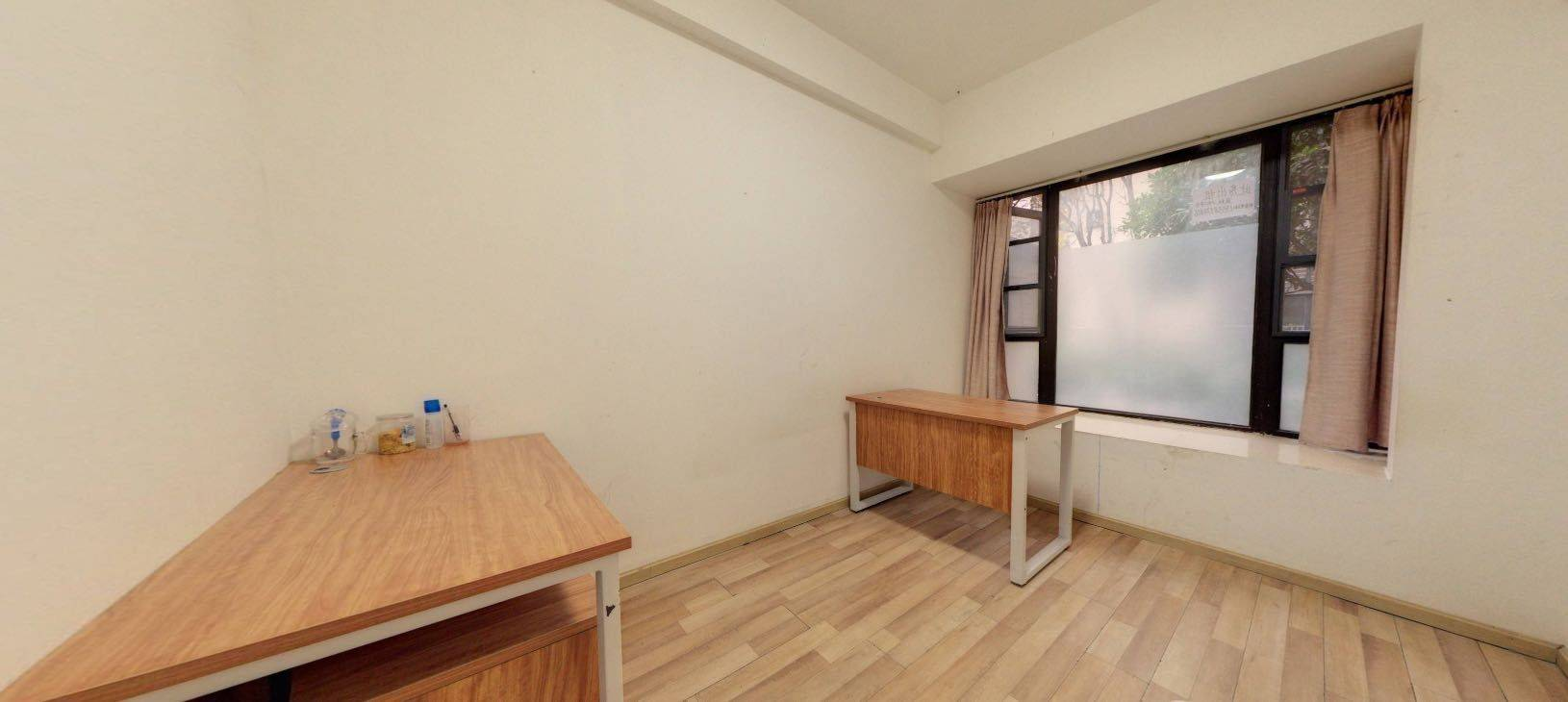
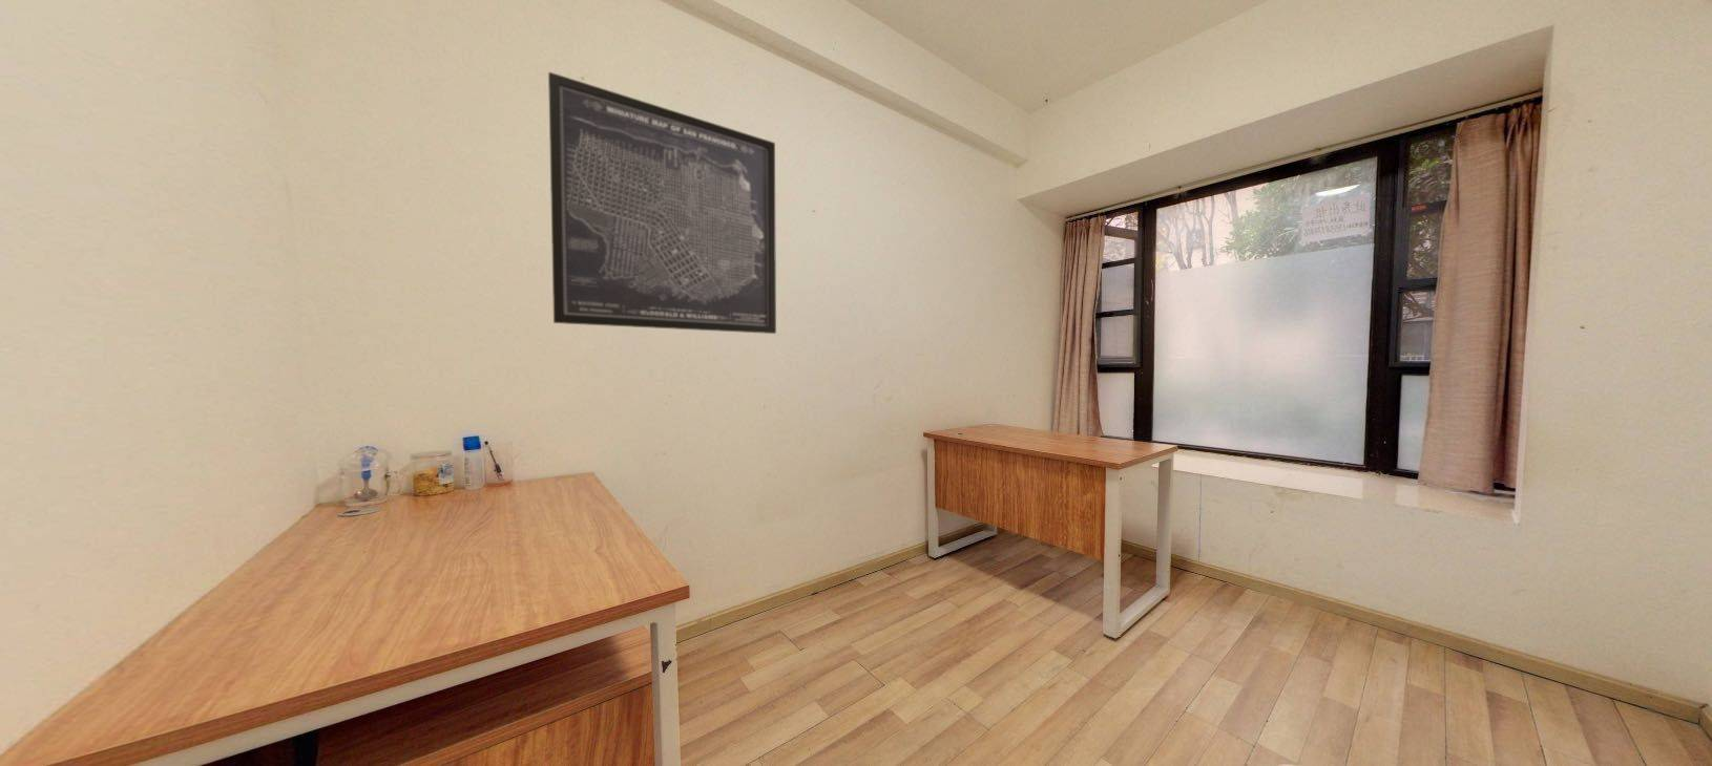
+ wall art [547,71,777,335]
